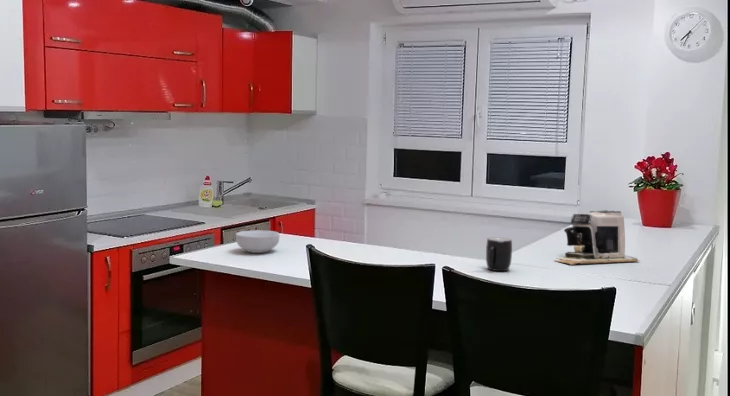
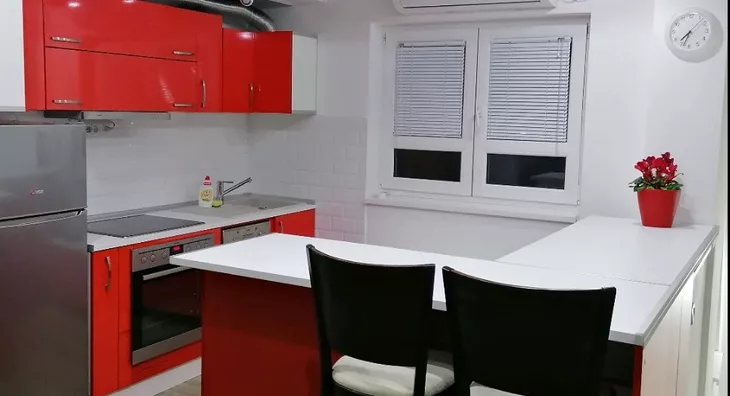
- cereal bowl [235,229,280,254]
- coffee maker [553,209,641,266]
- mug [485,237,513,272]
